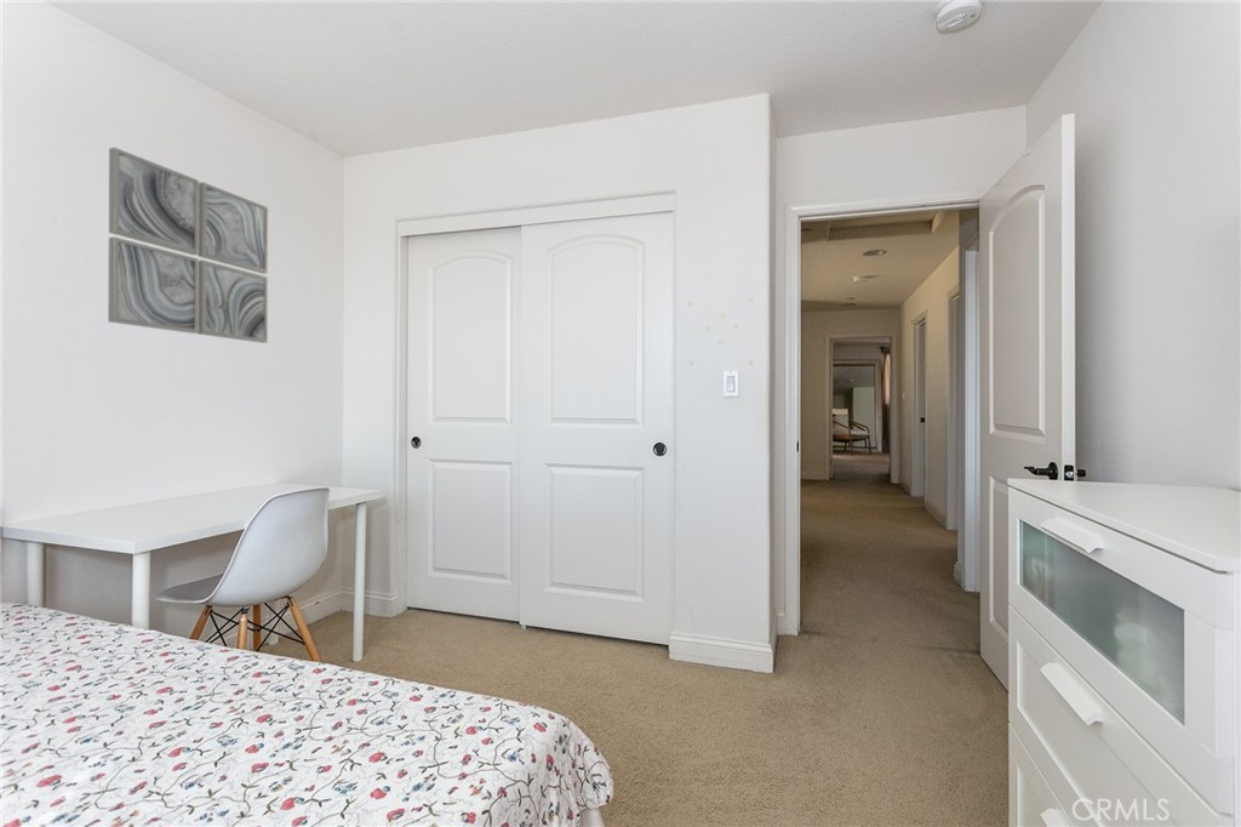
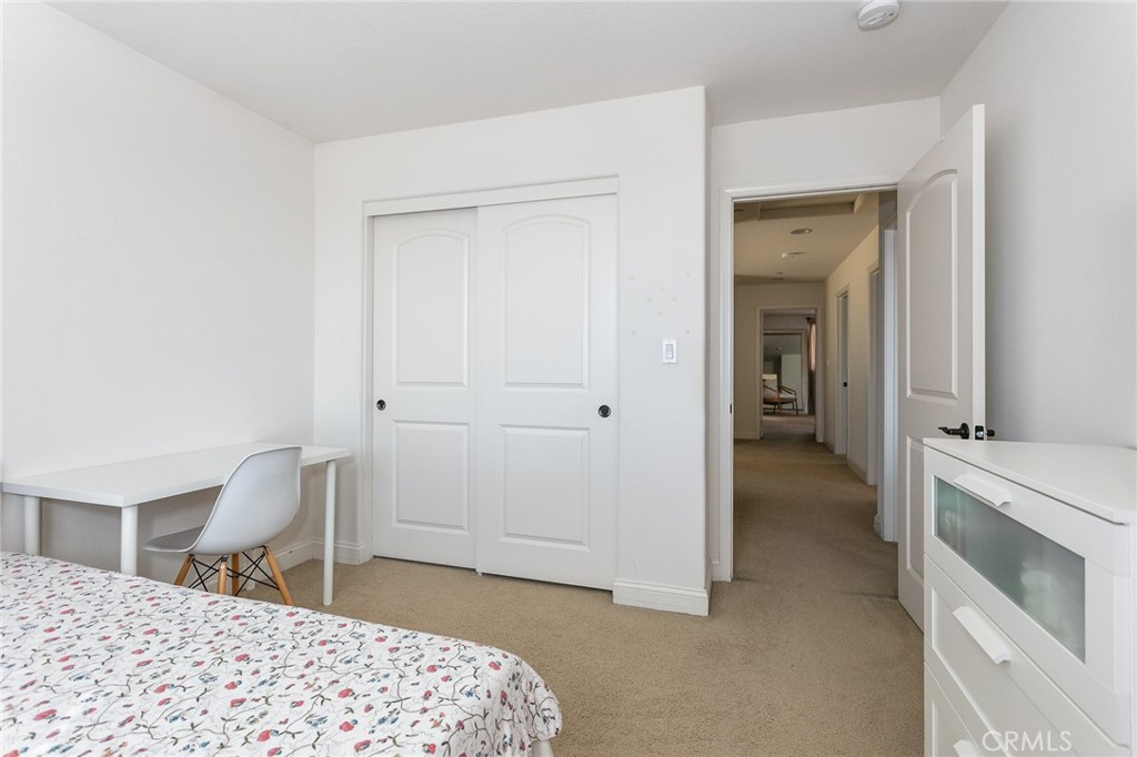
- wall art [107,147,269,344]
